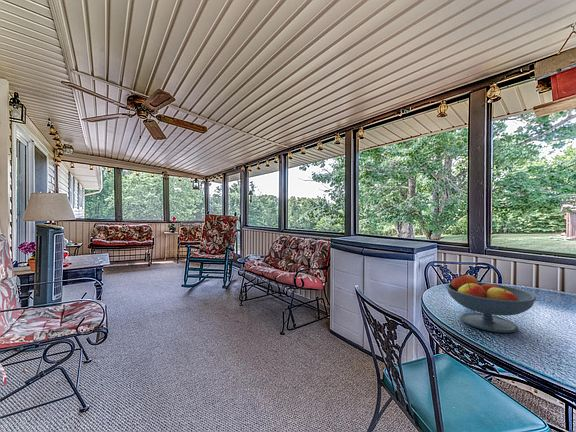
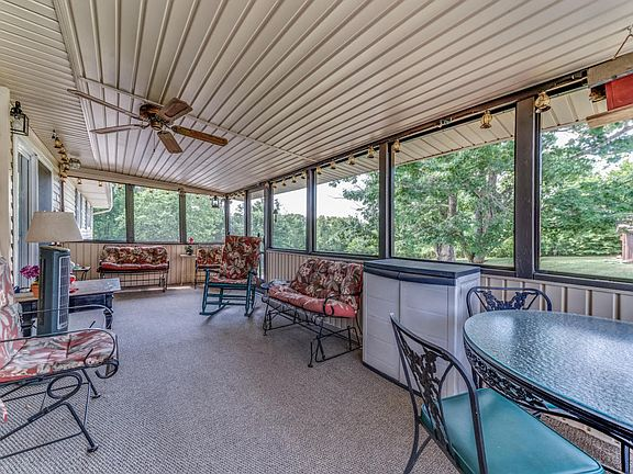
- fruit bowl [445,273,537,334]
